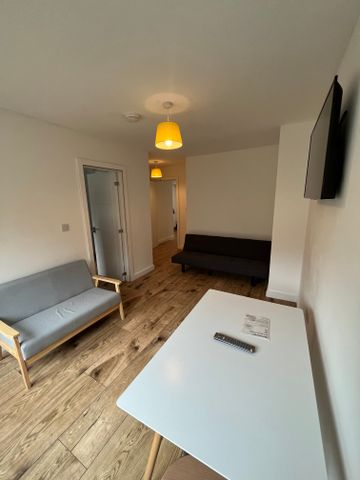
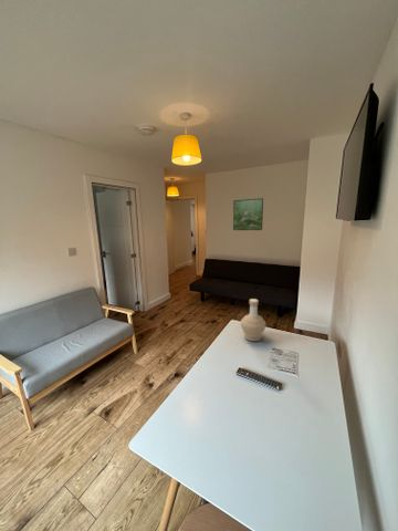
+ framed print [232,197,264,231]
+ bottle [240,298,266,342]
